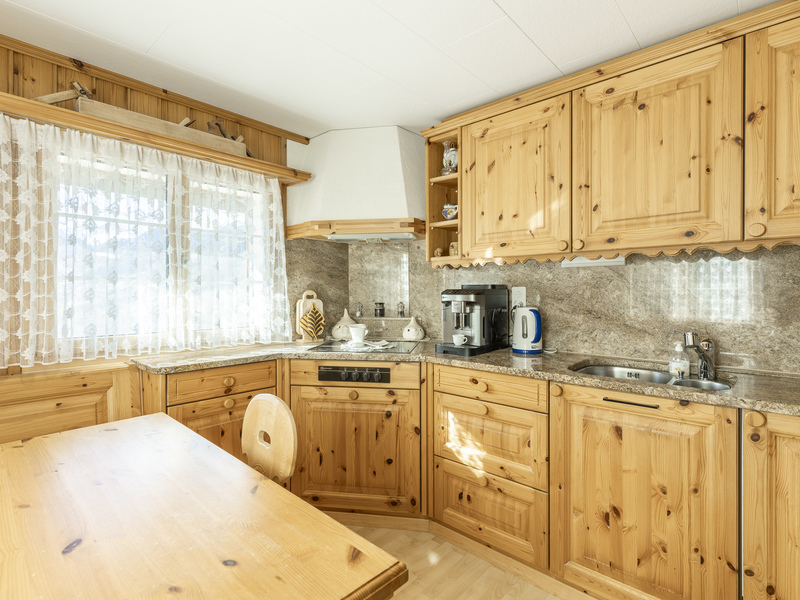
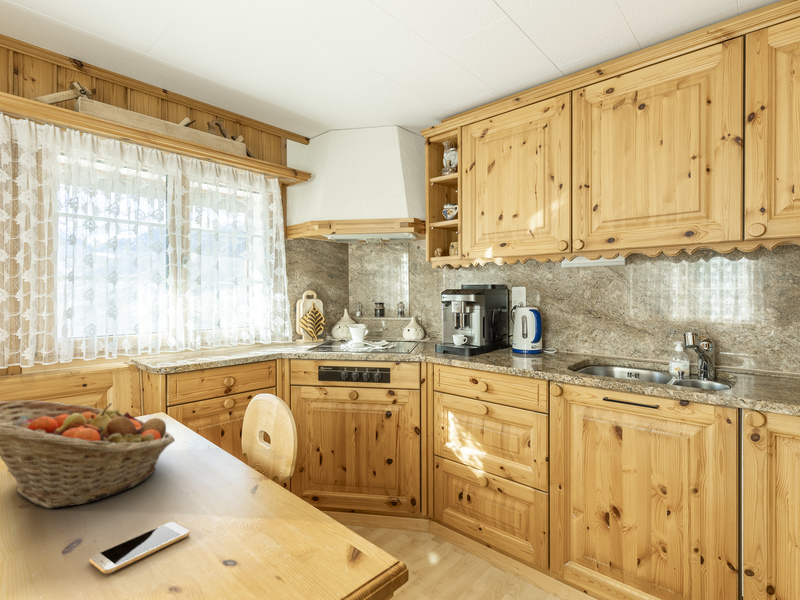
+ smartphone [88,521,191,575]
+ fruit basket [0,399,176,509]
